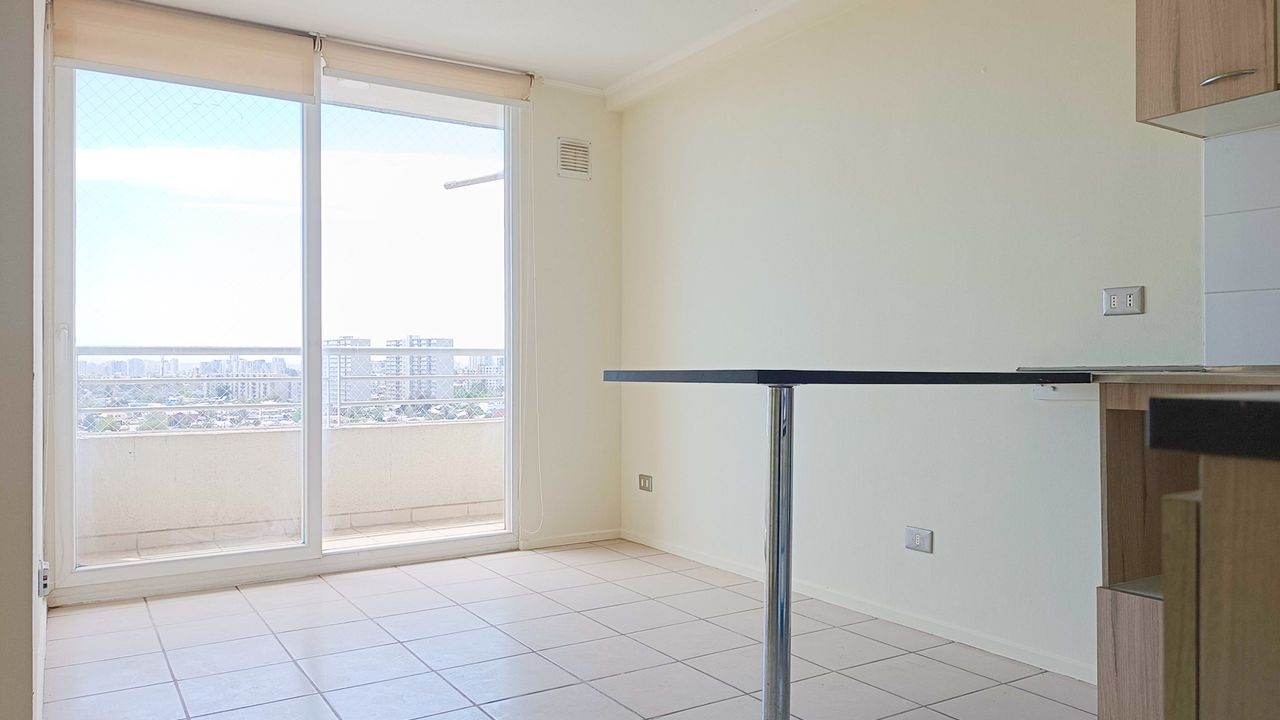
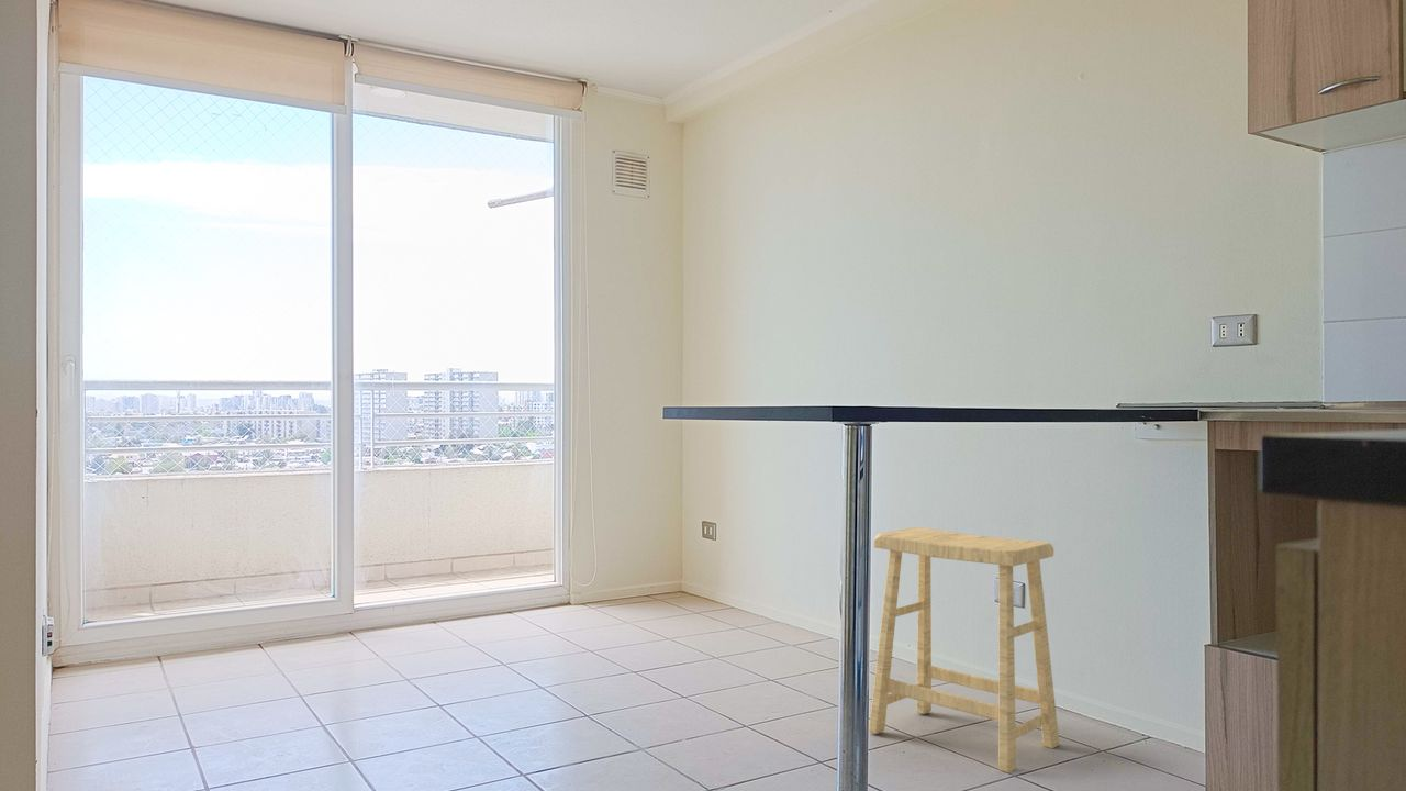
+ stool [868,526,1061,775]
